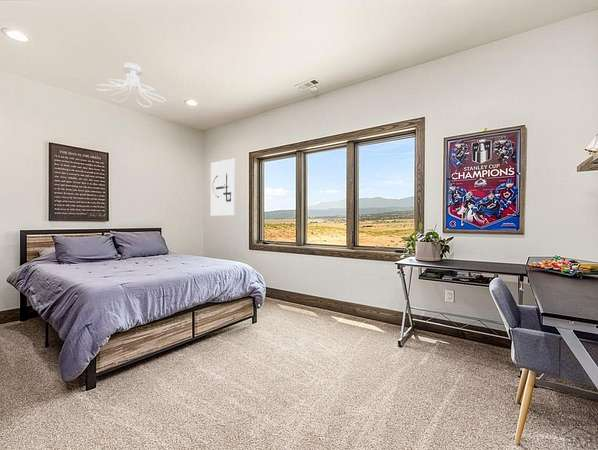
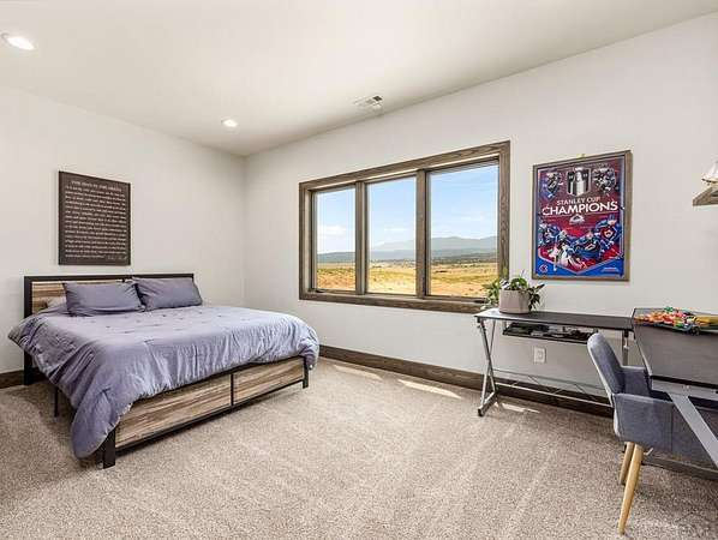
- wall art [210,158,237,217]
- ceiling light fixture [94,62,167,108]
